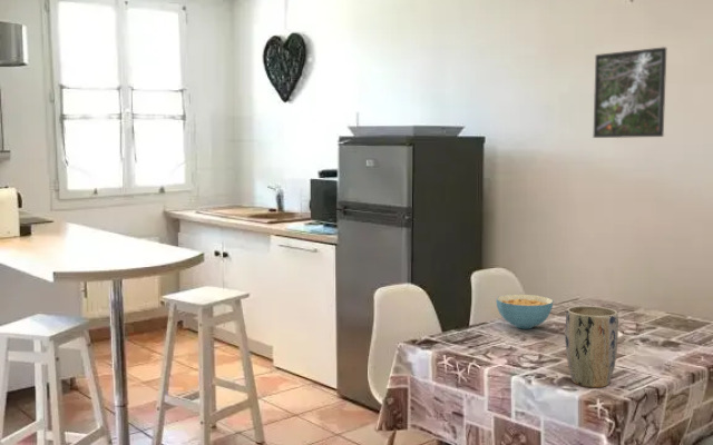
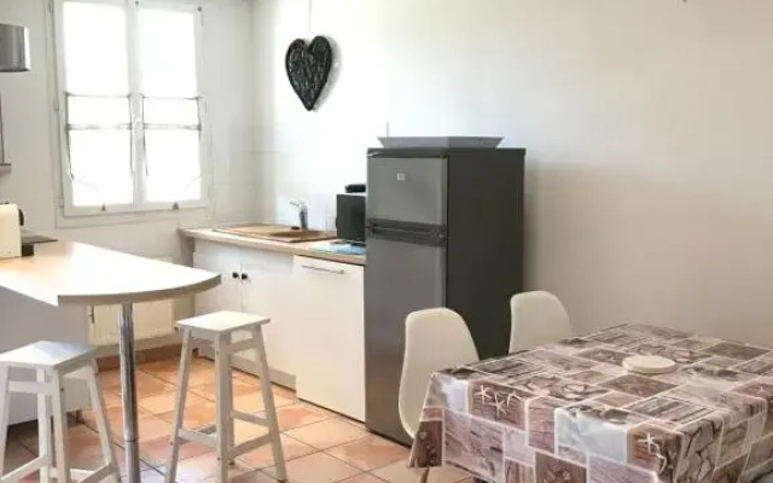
- cereal bowl [495,294,555,329]
- plant pot [564,305,619,388]
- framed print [592,46,667,139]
